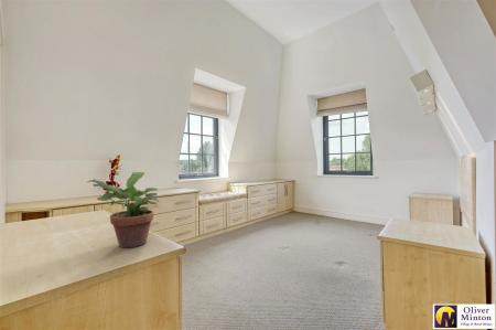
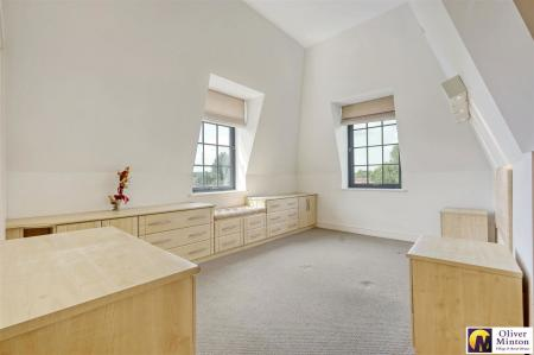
- potted plant [86,171,160,248]
